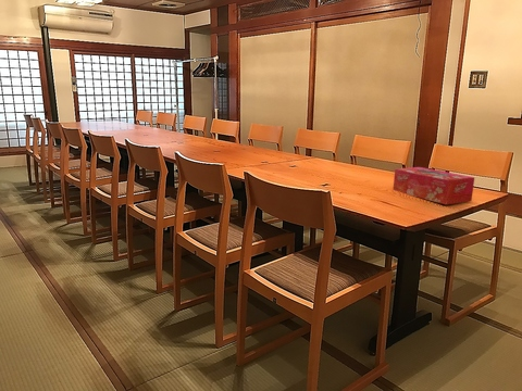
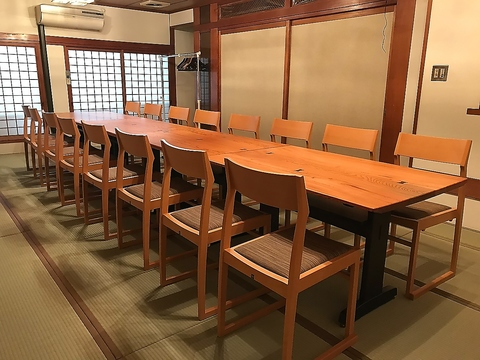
- tissue box [393,166,475,205]
